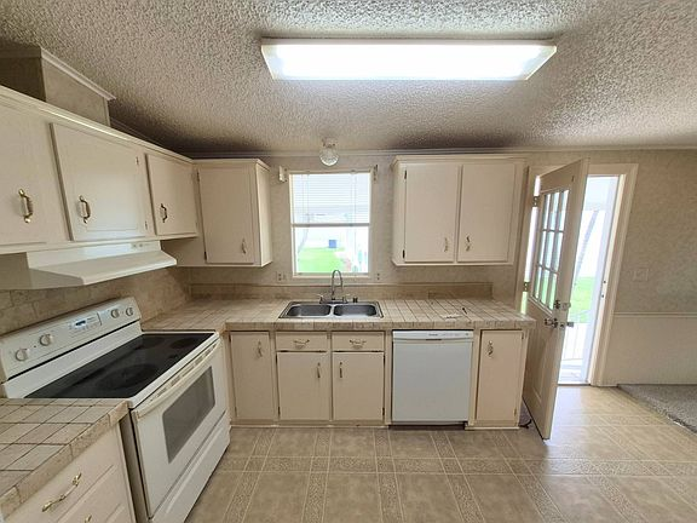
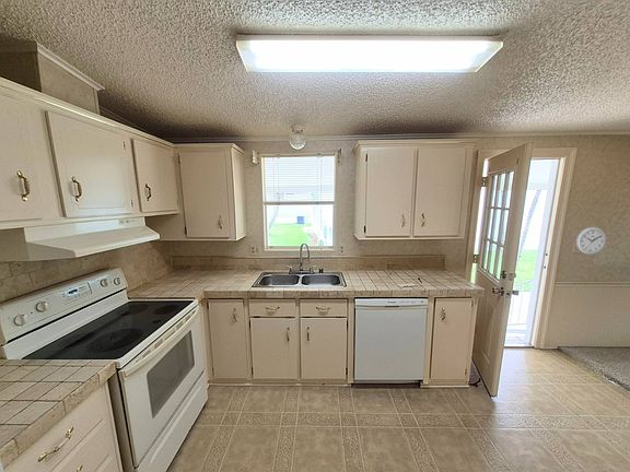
+ wall clock [575,226,607,256]
